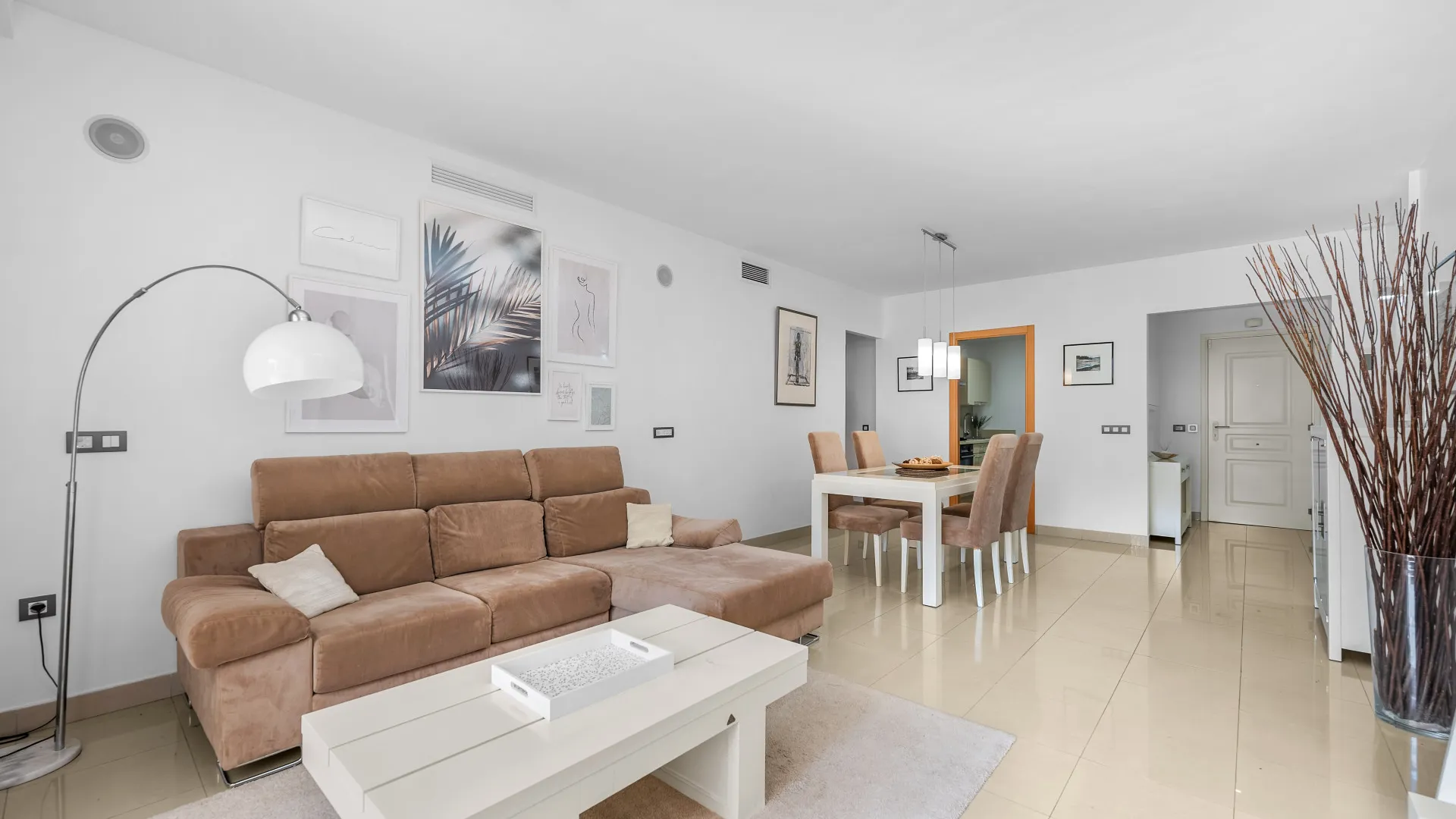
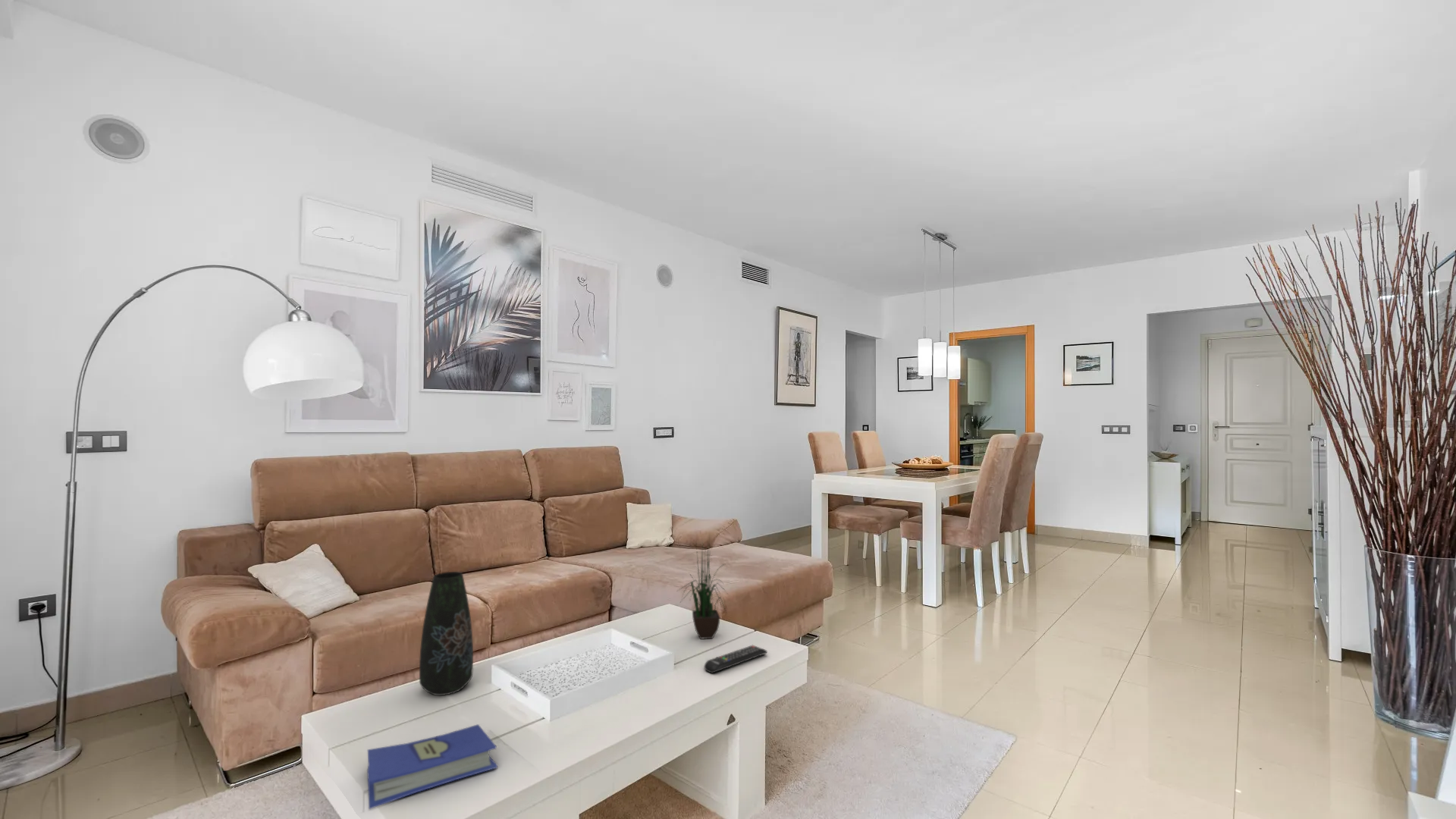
+ vase [419,571,474,696]
+ remote control [704,645,768,674]
+ potted plant [677,529,728,640]
+ hardcover book [366,723,498,810]
